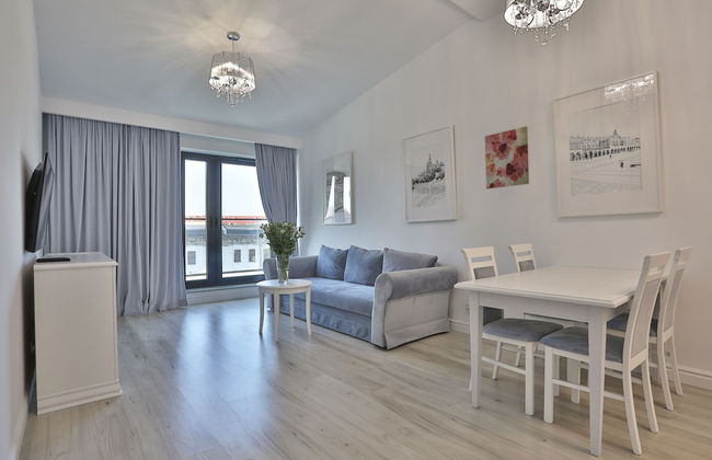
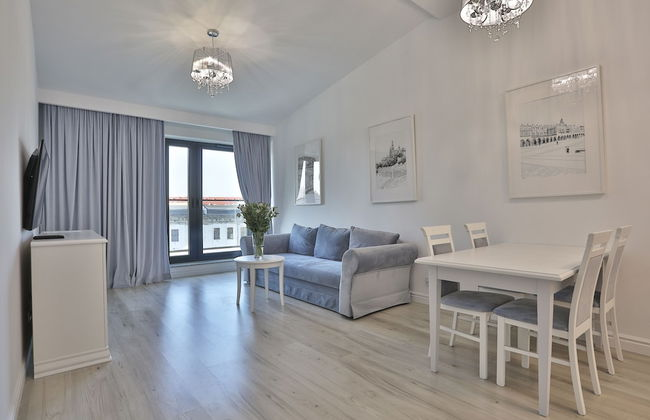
- wall art [484,126,530,189]
